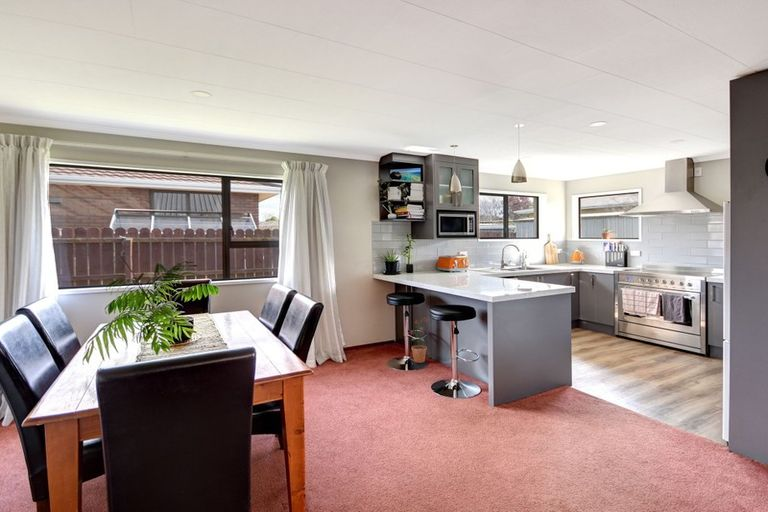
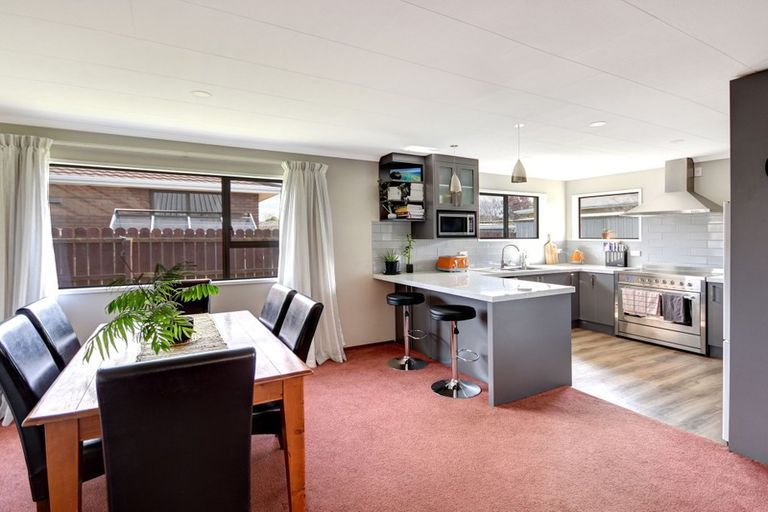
- potted plant [409,316,429,364]
